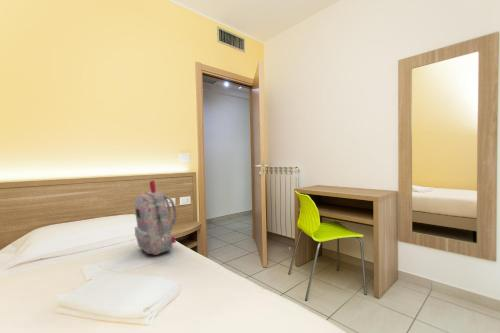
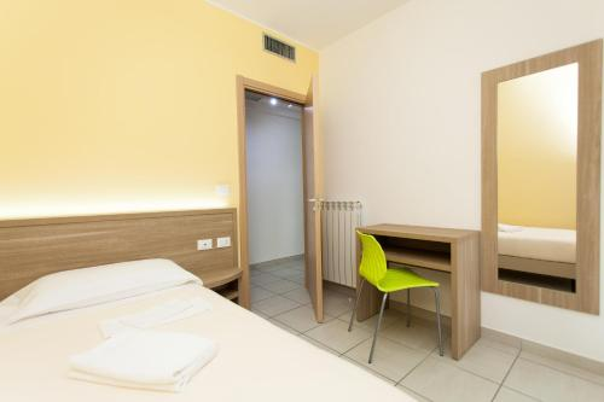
- backpack [134,179,178,256]
